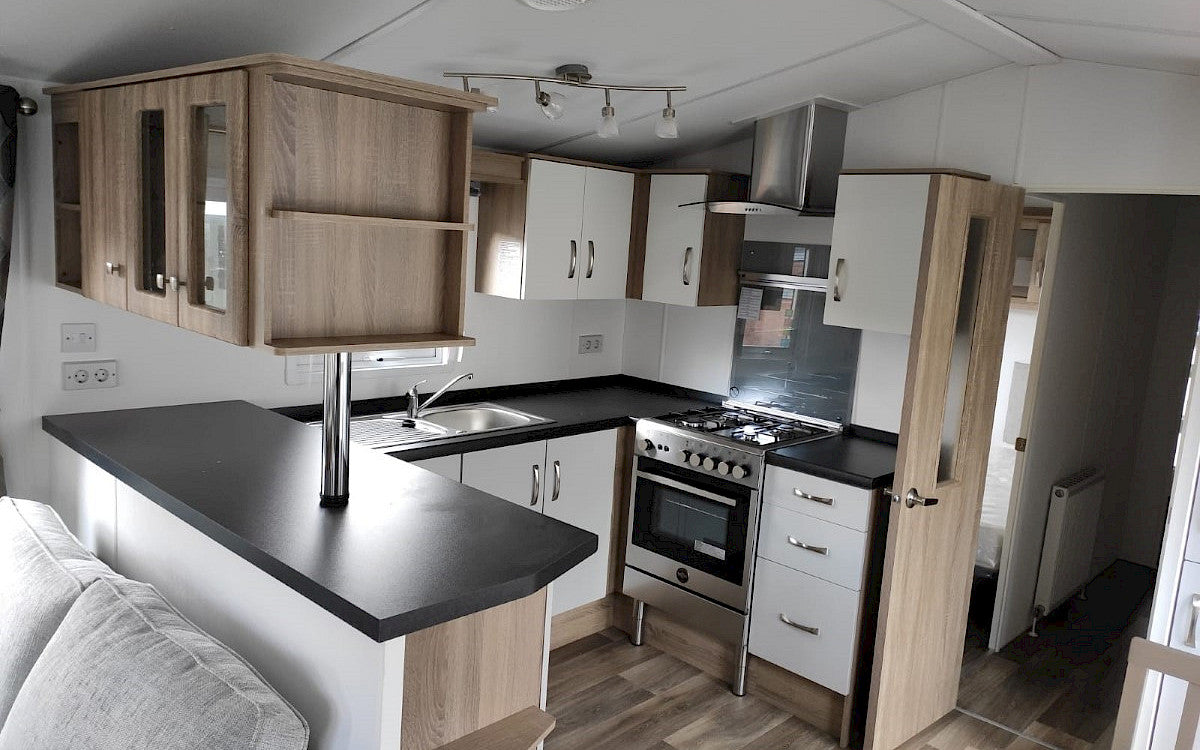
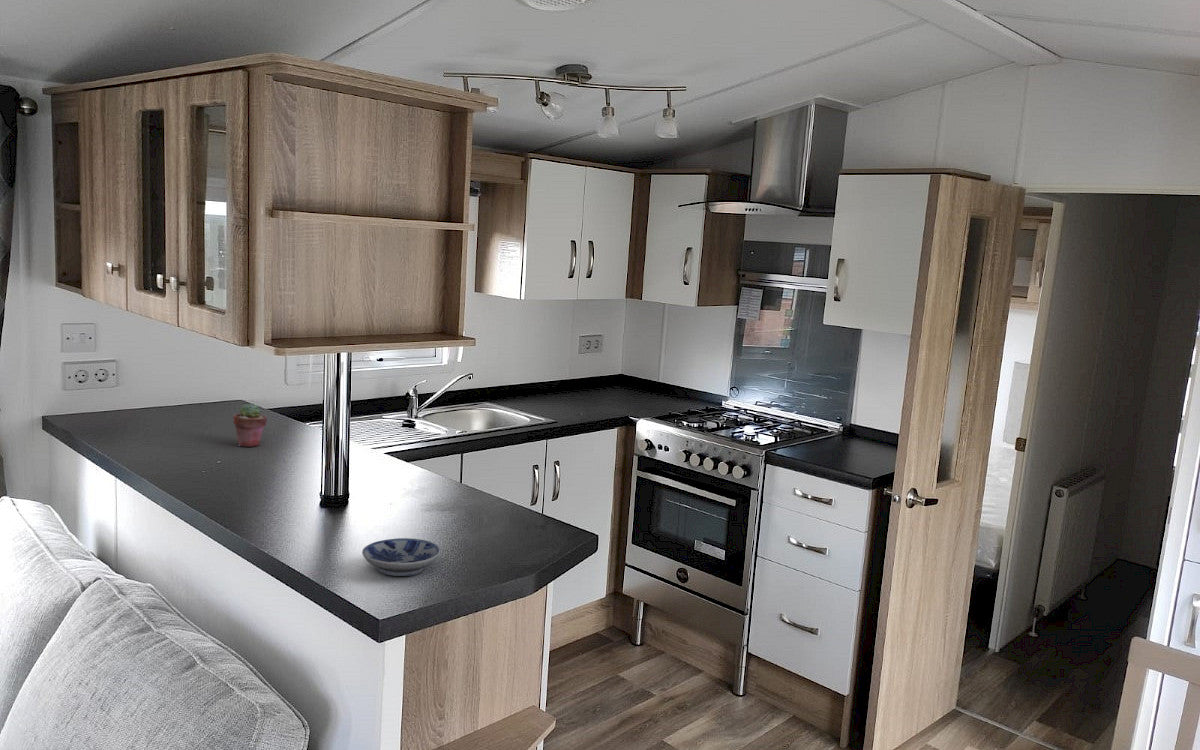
+ bowl [361,537,441,577]
+ potted succulent [232,402,268,448]
